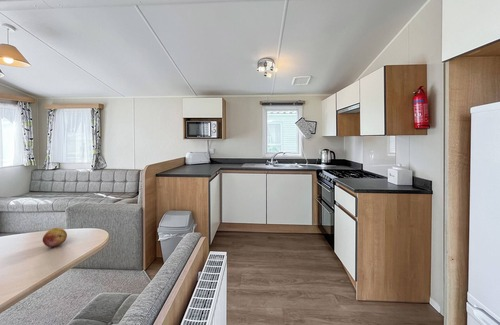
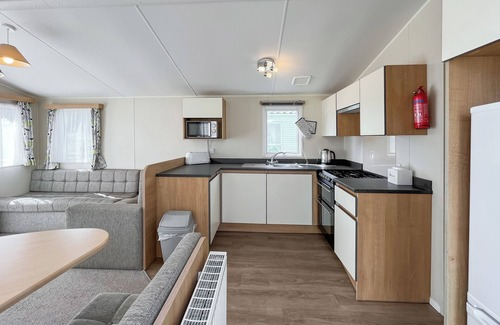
- fruit [42,227,68,248]
